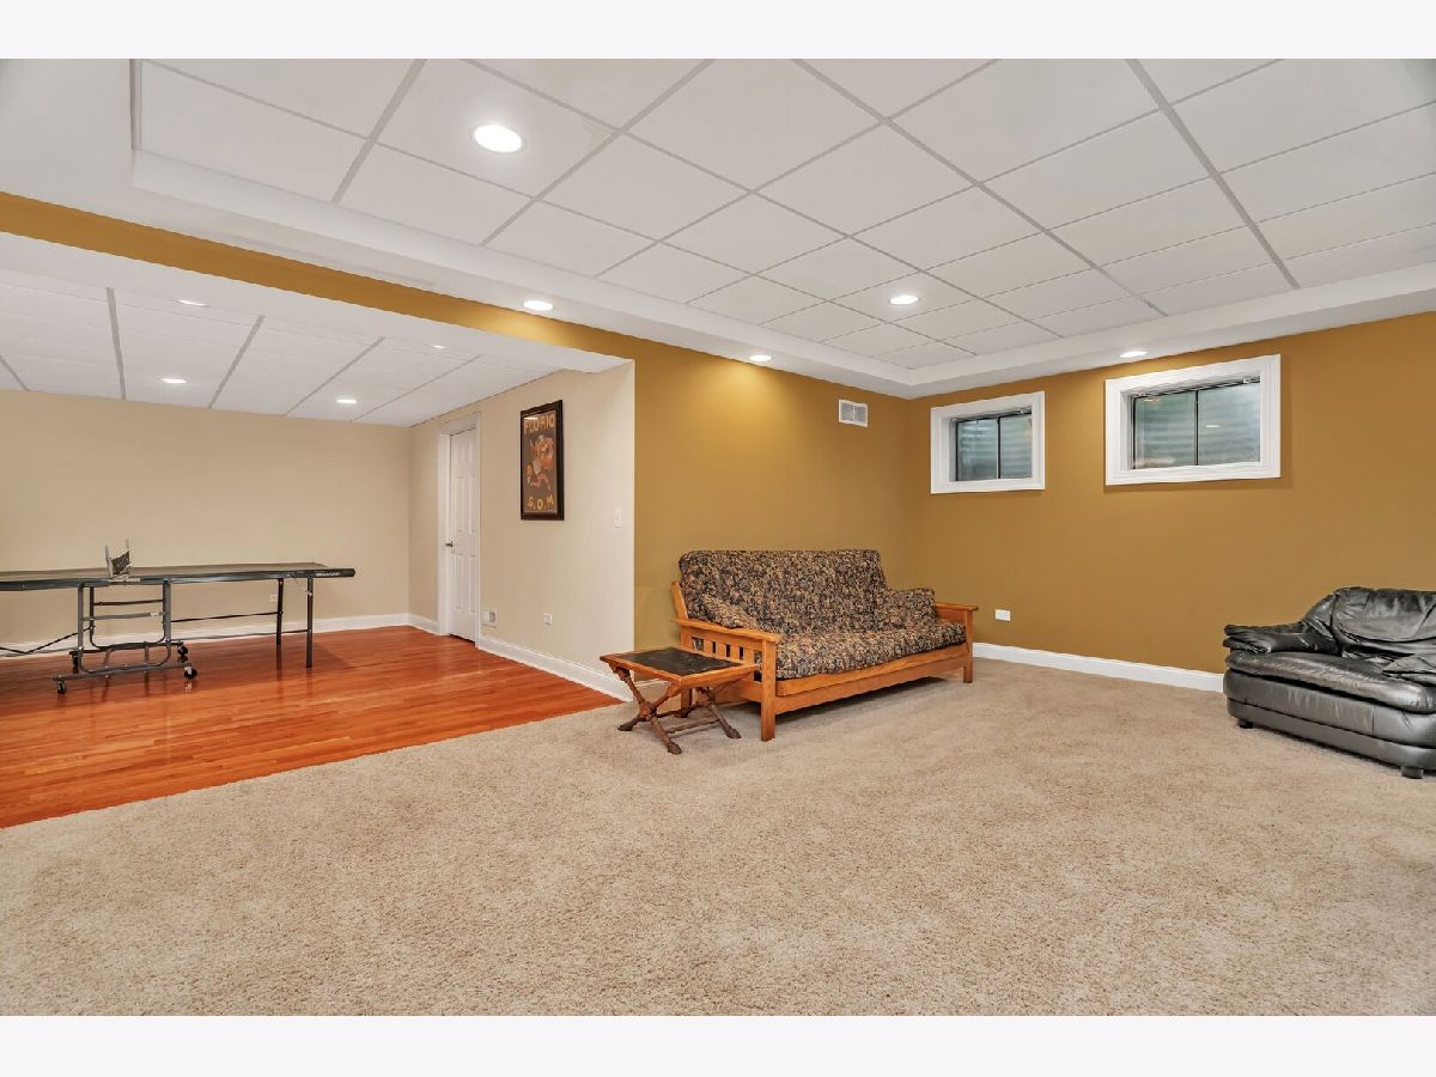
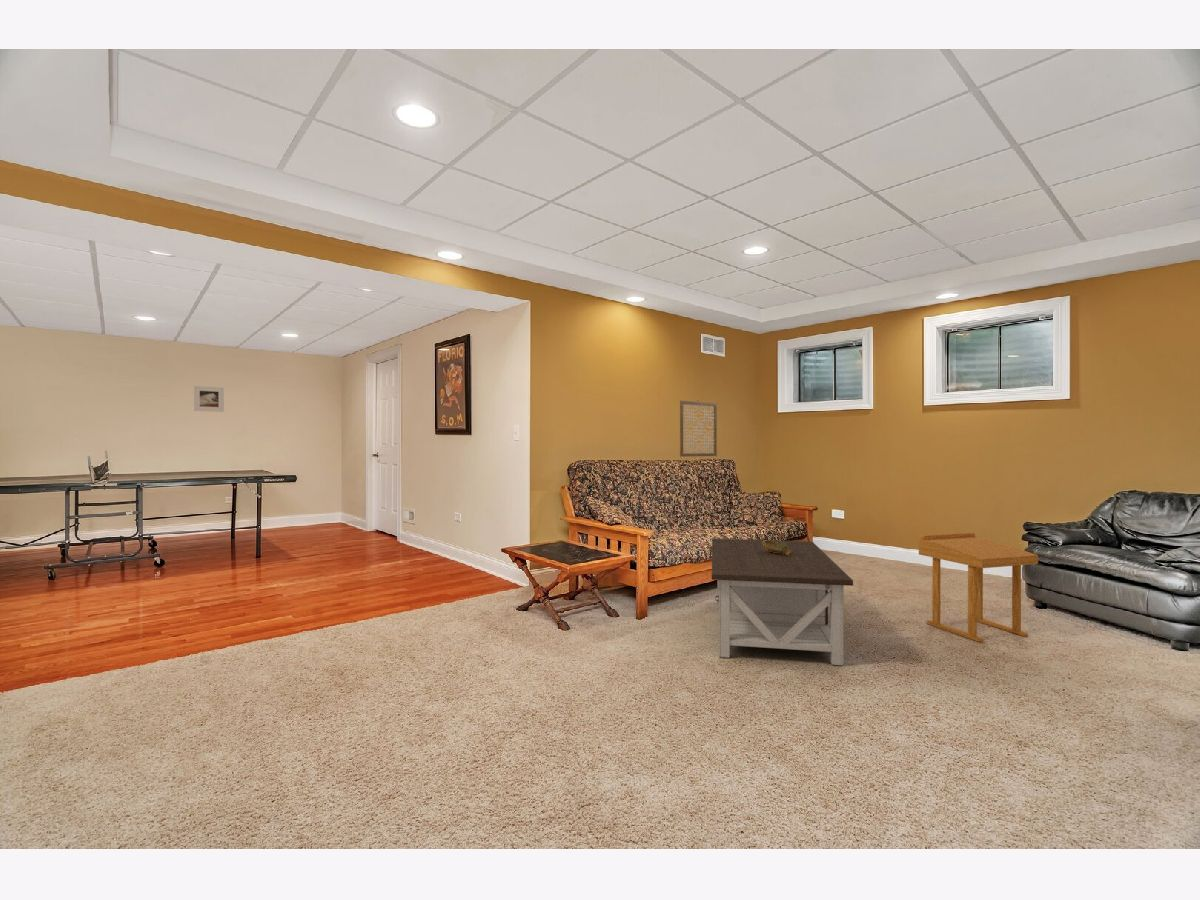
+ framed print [193,385,225,413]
+ coffee table [711,538,854,667]
+ decorative bowl [763,539,792,556]
+ wall art [679,399,718,458]
+ side table [918,532,1039,643]
